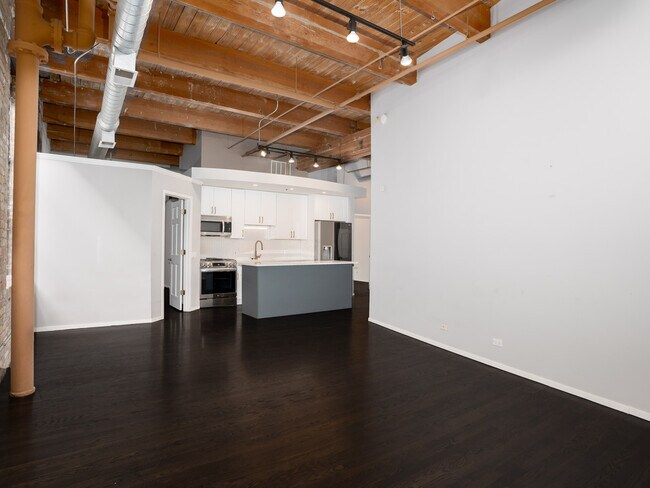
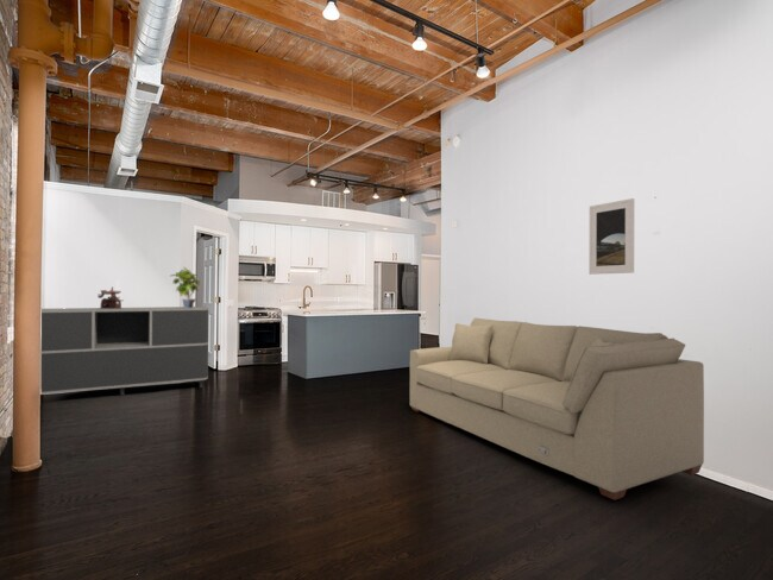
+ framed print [587,197,635,276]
+ potted plant [170,266,201,308]
+ decorative sculpture [96,286,125,309]
+ sofa [409,317,705,502]
+ sideboard [40,305,209,396]
